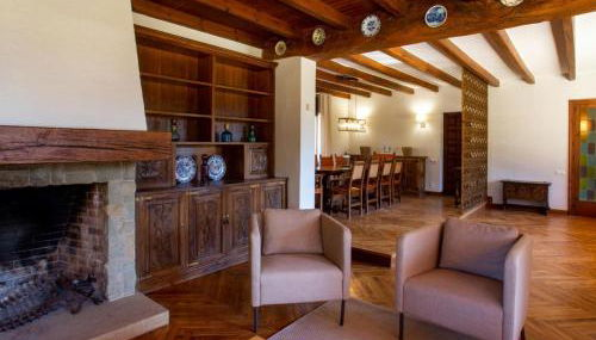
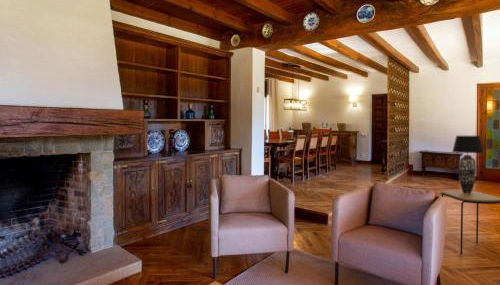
+ side table [439,189,500,256]
+ table lamp [451,135,485,194]
